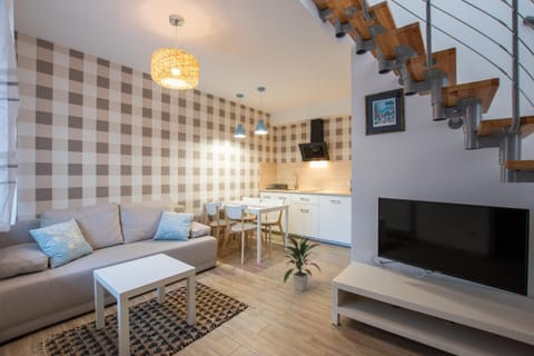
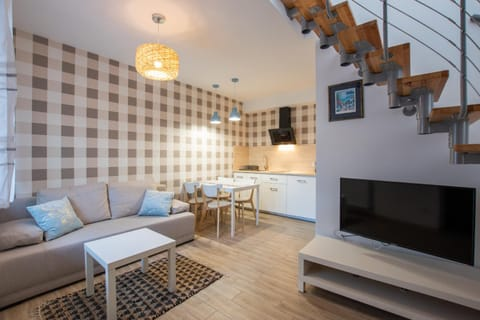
- indoor plant [280,236,323,293]
